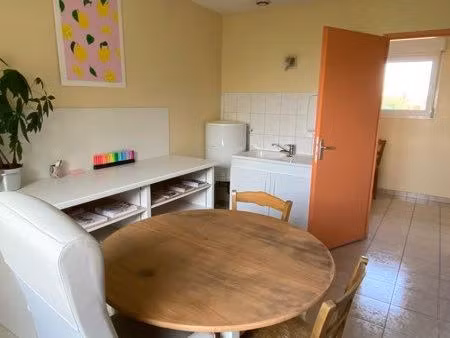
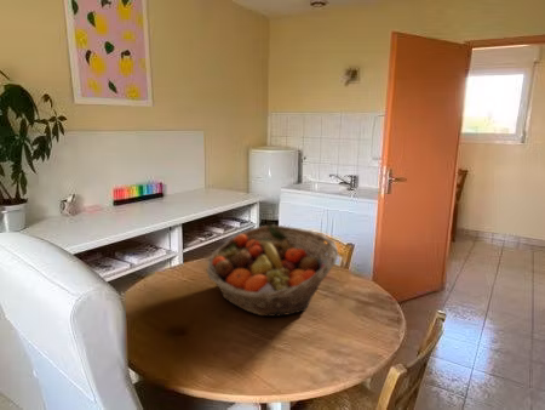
+ fruit basket [205,224,339,318]
